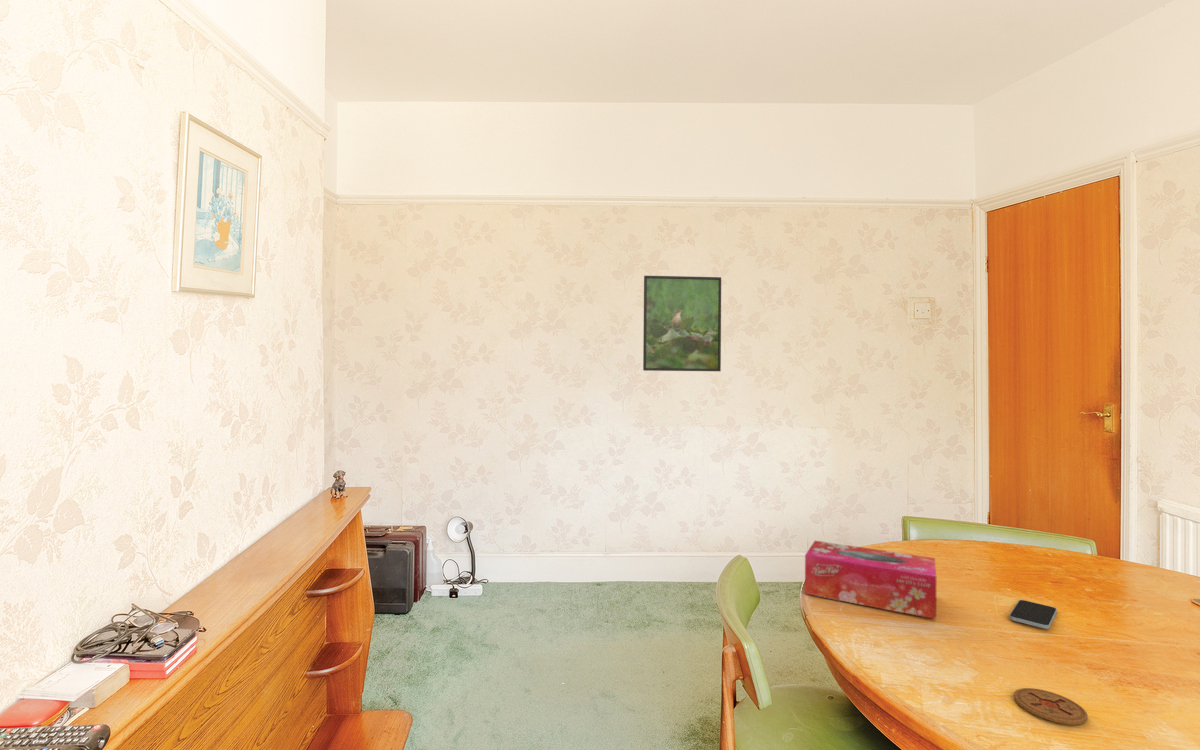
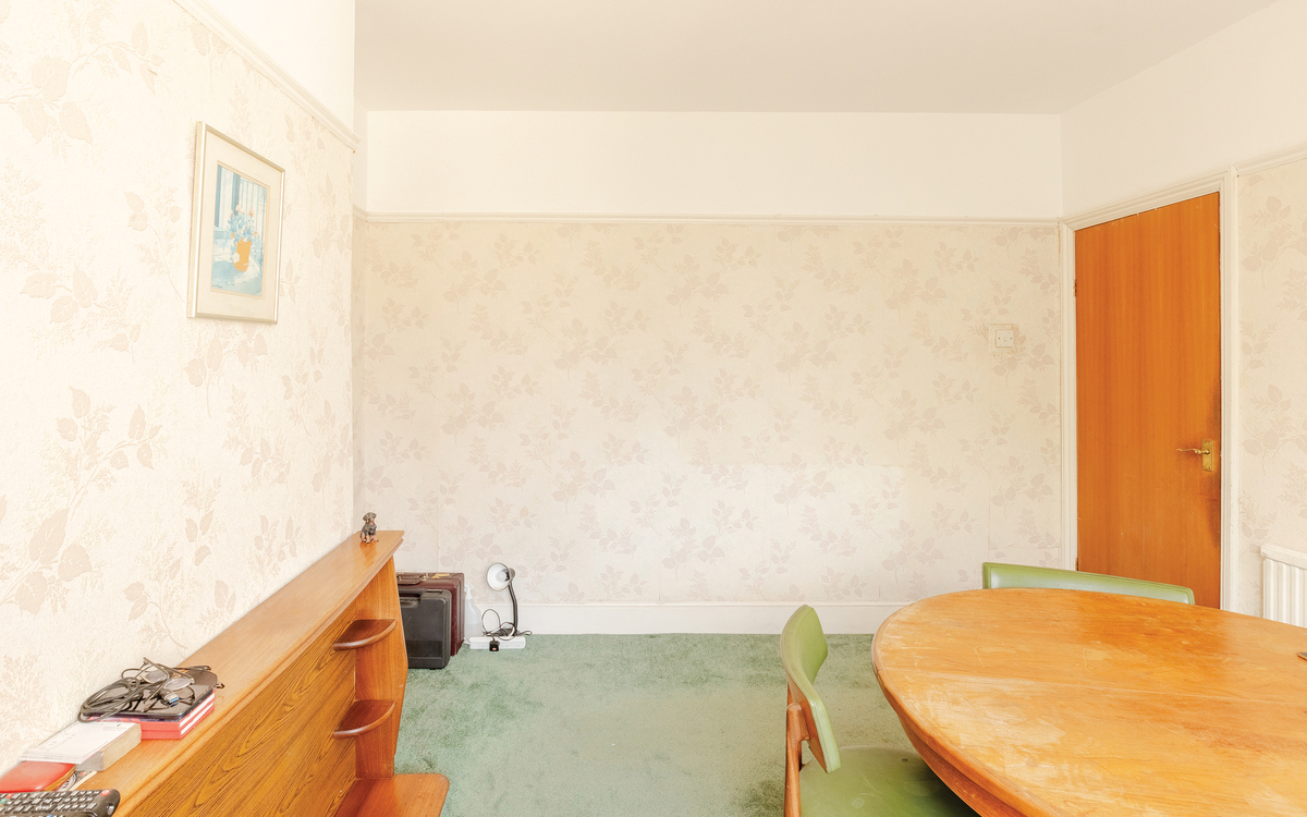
- tissue box [804,540,937,620]
- coaster [1013,687,1088,726]
- smartphone [1008,599,1058,630]
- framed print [642,275,722,372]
